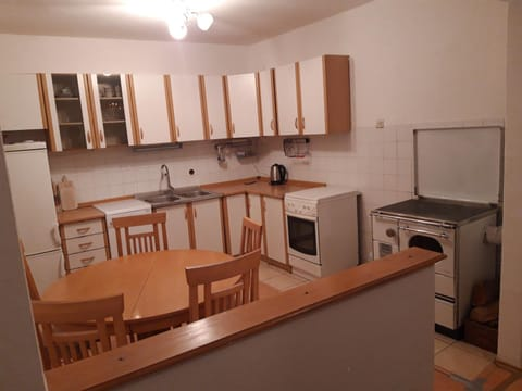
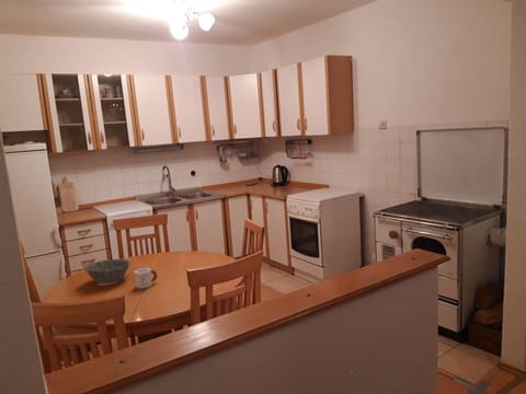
+ bowl [84,258,132,286]
+ mug [134,267,158,289]
